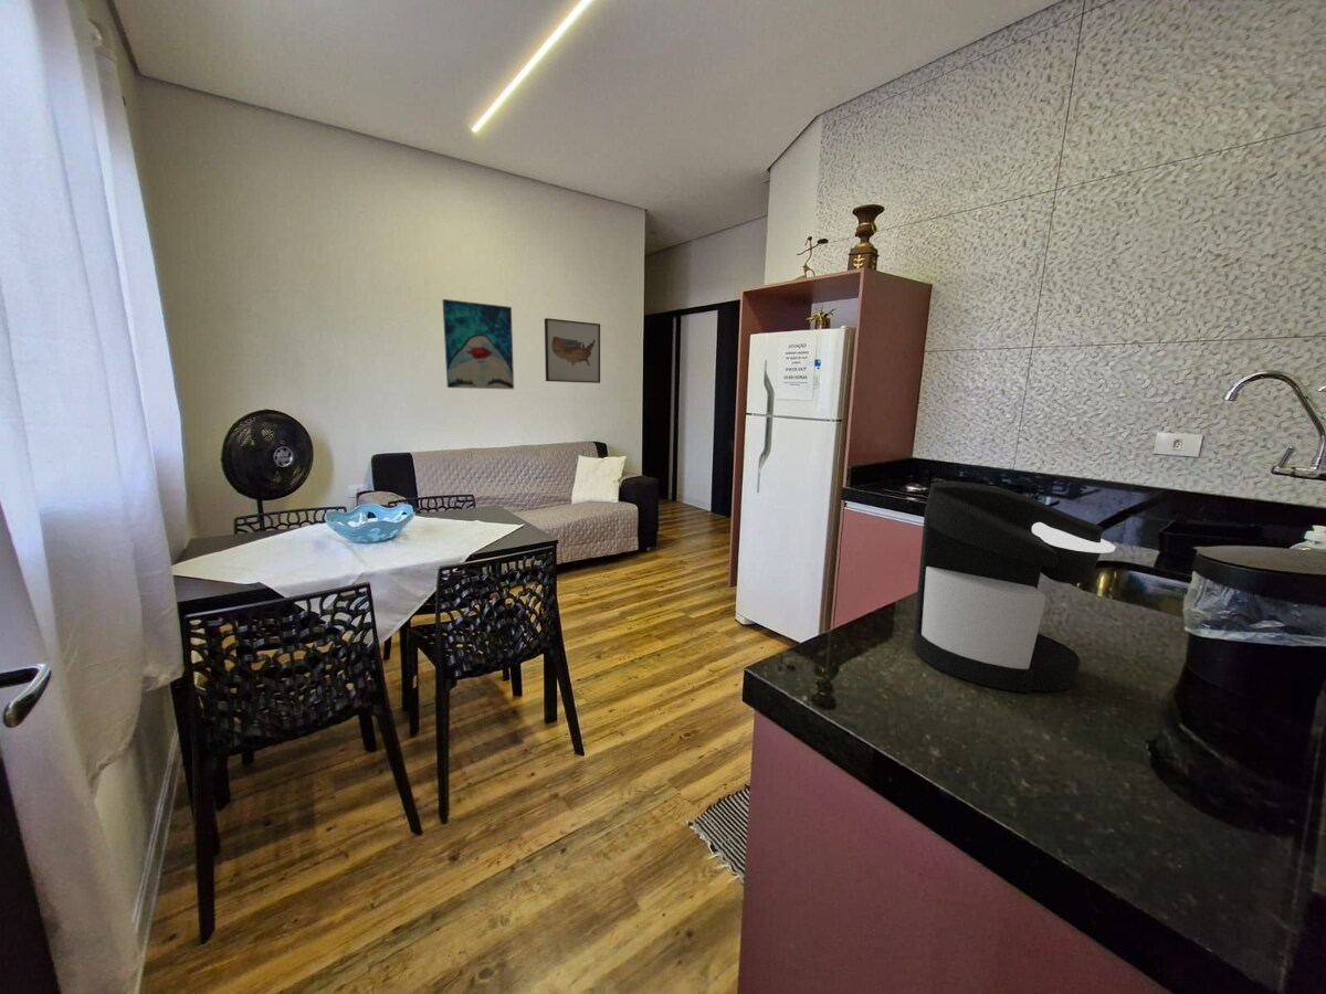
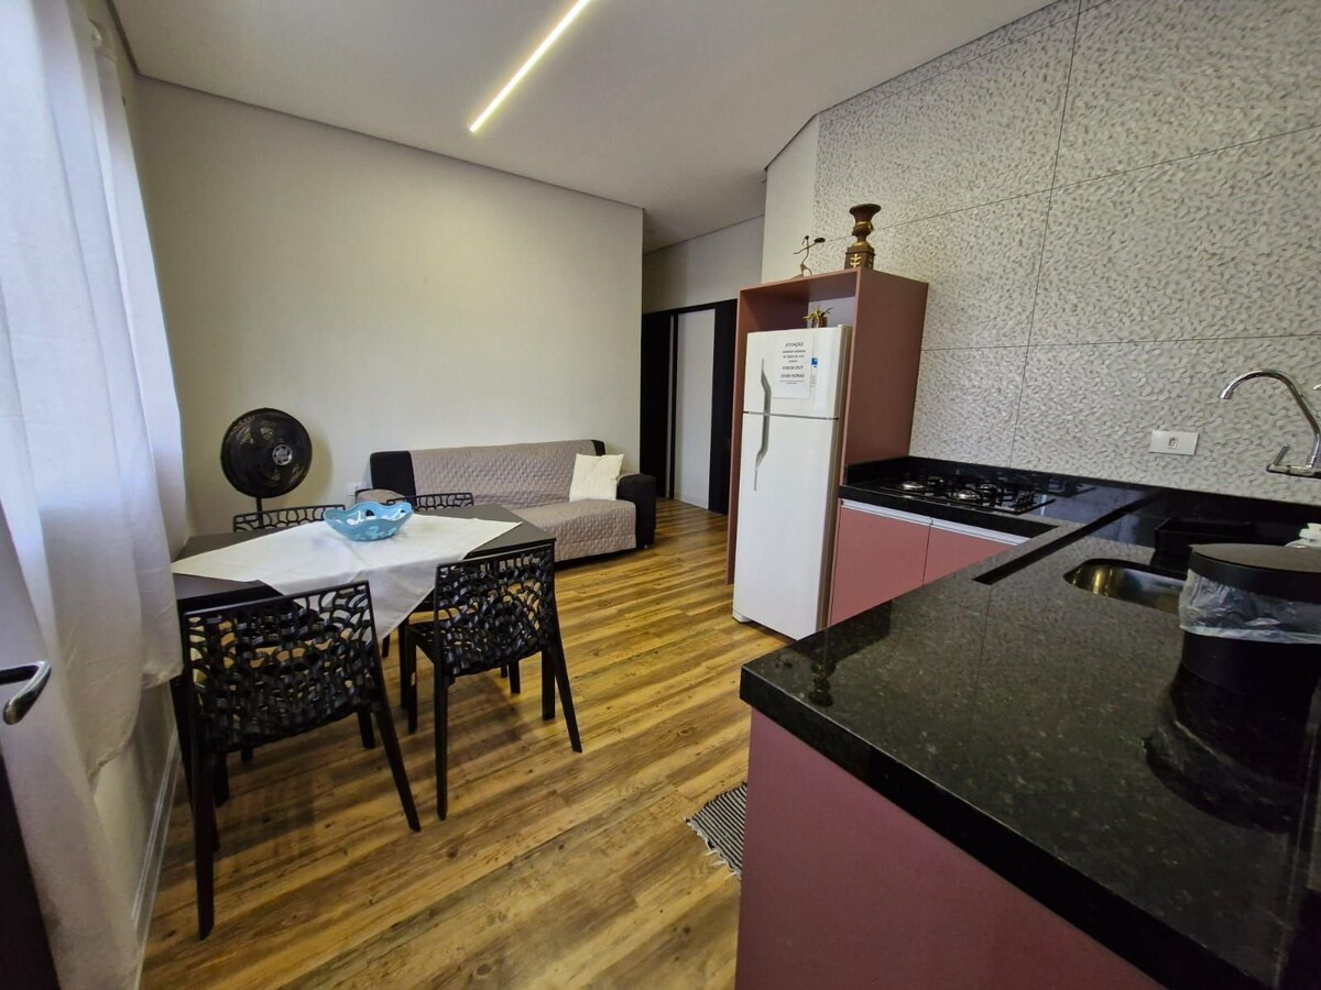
- wall art [544,317,601,384]
- wall art [441,298,515,390]
- coffee maker [912,480,1116,694]
